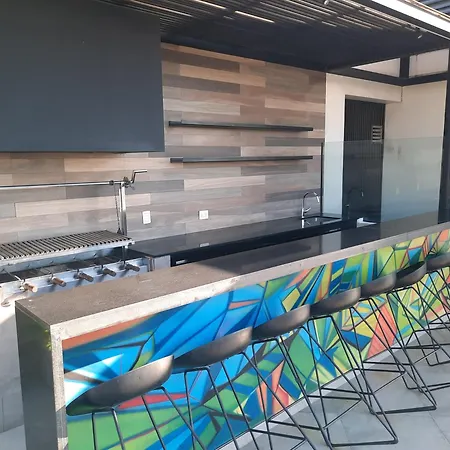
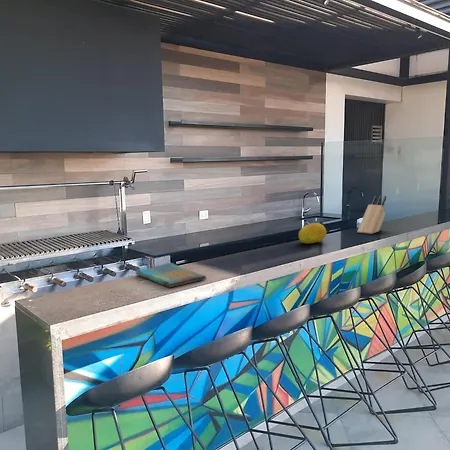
+ dish towel [134,262,207,288]
+ knife block [357,195,387,235]
+ fruit [298,222,327,244]
